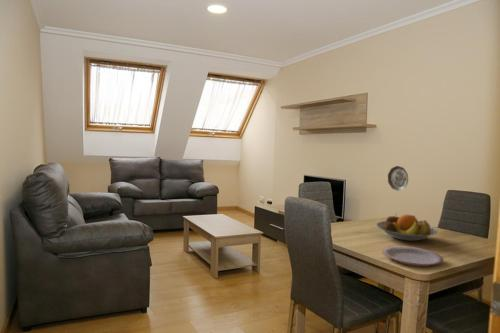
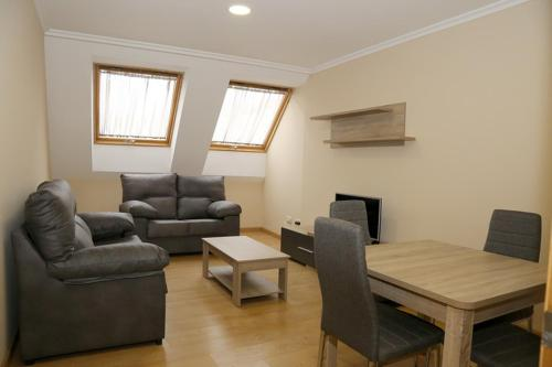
- fruit bowl [375,212,439,242]
- decorative plate [387,165,409,192]
- plate [381,245,445,267]
